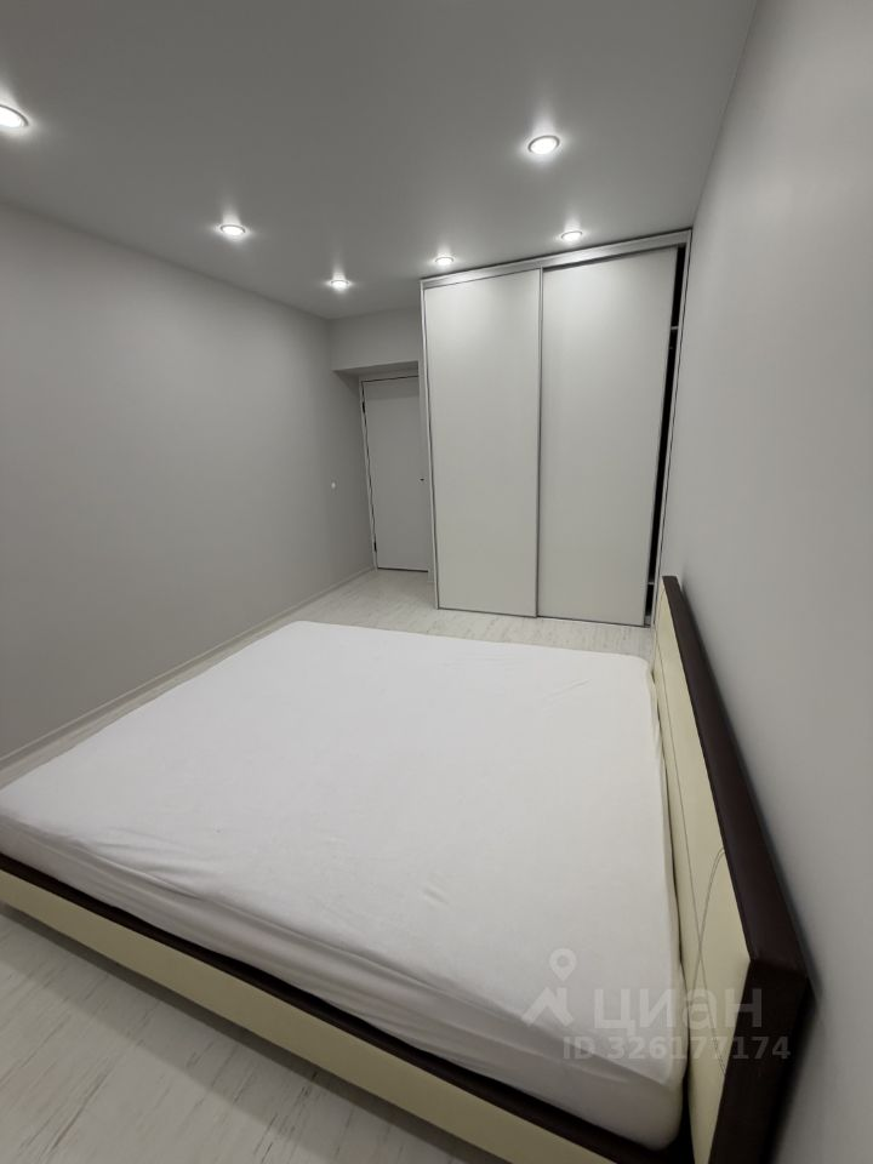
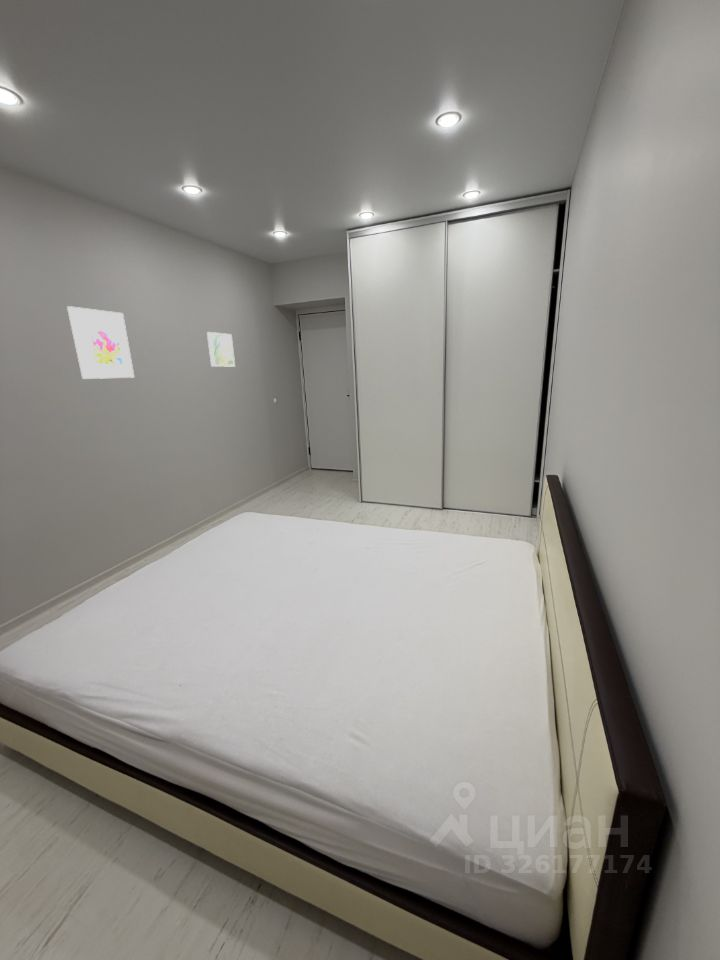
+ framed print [66,305,135,380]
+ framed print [206,331,236,368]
